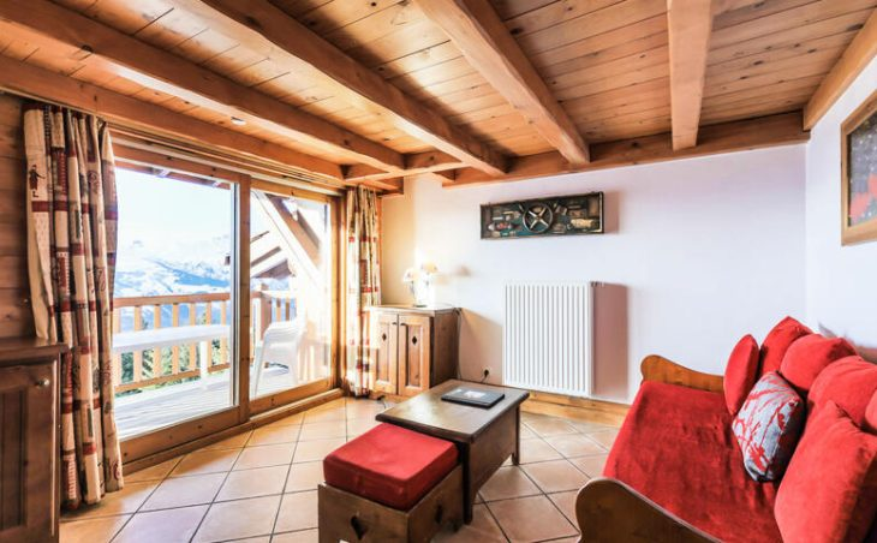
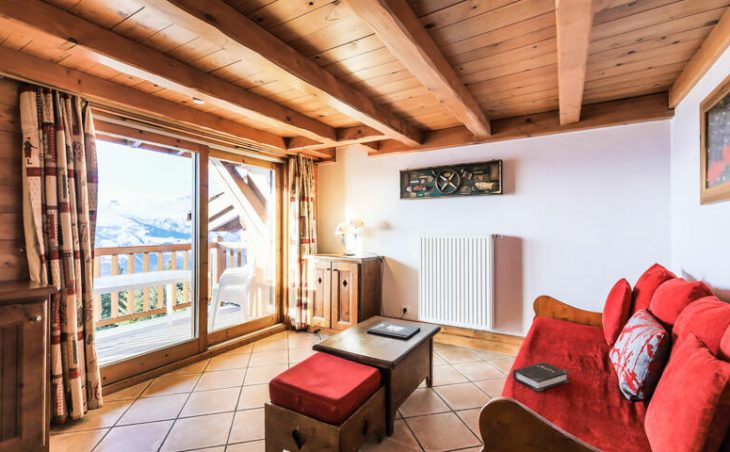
+ hardback book [512,361,570,393]
